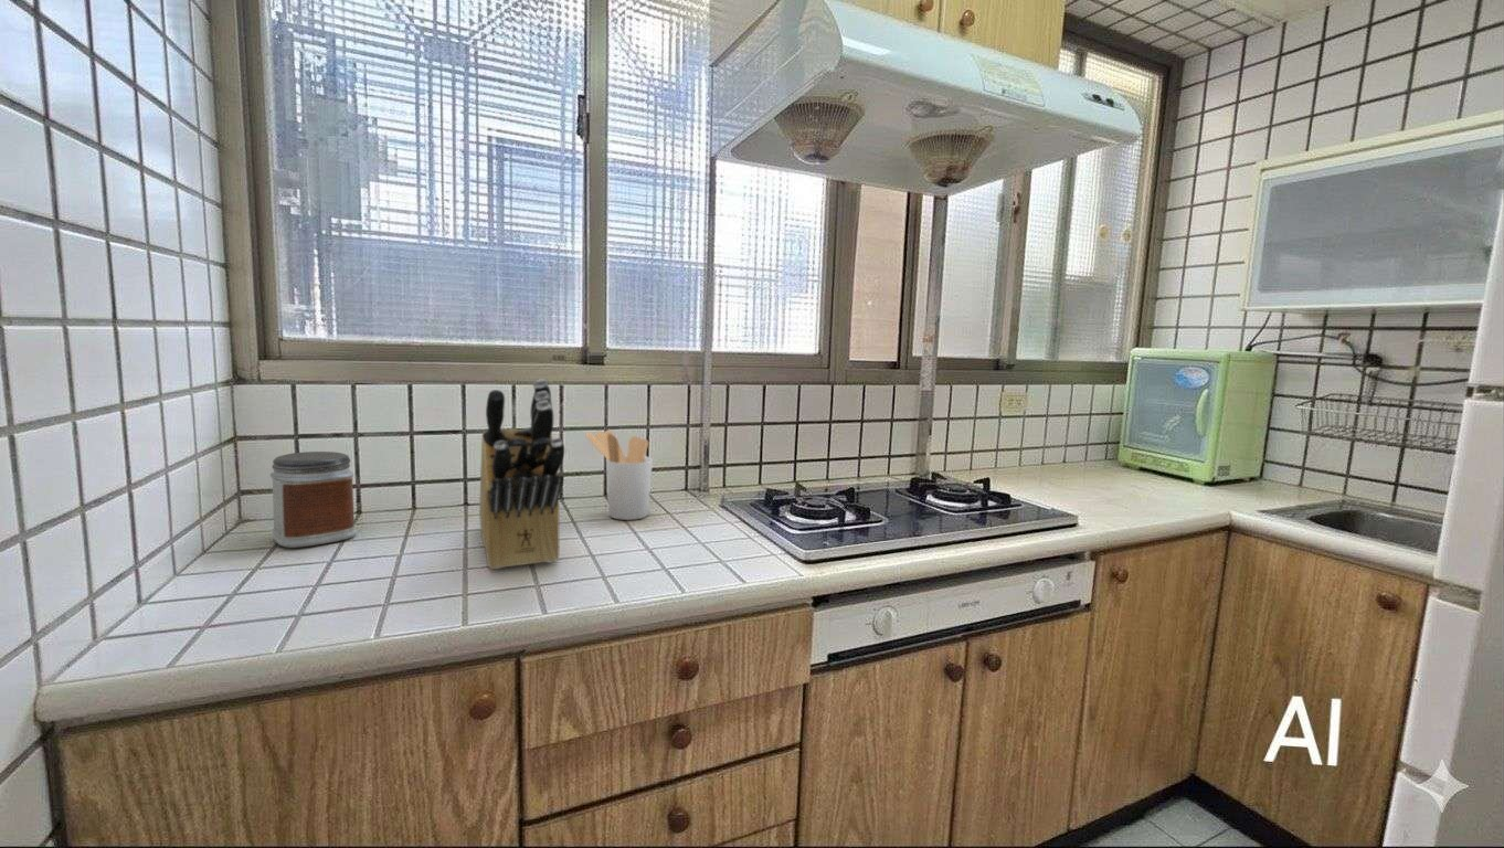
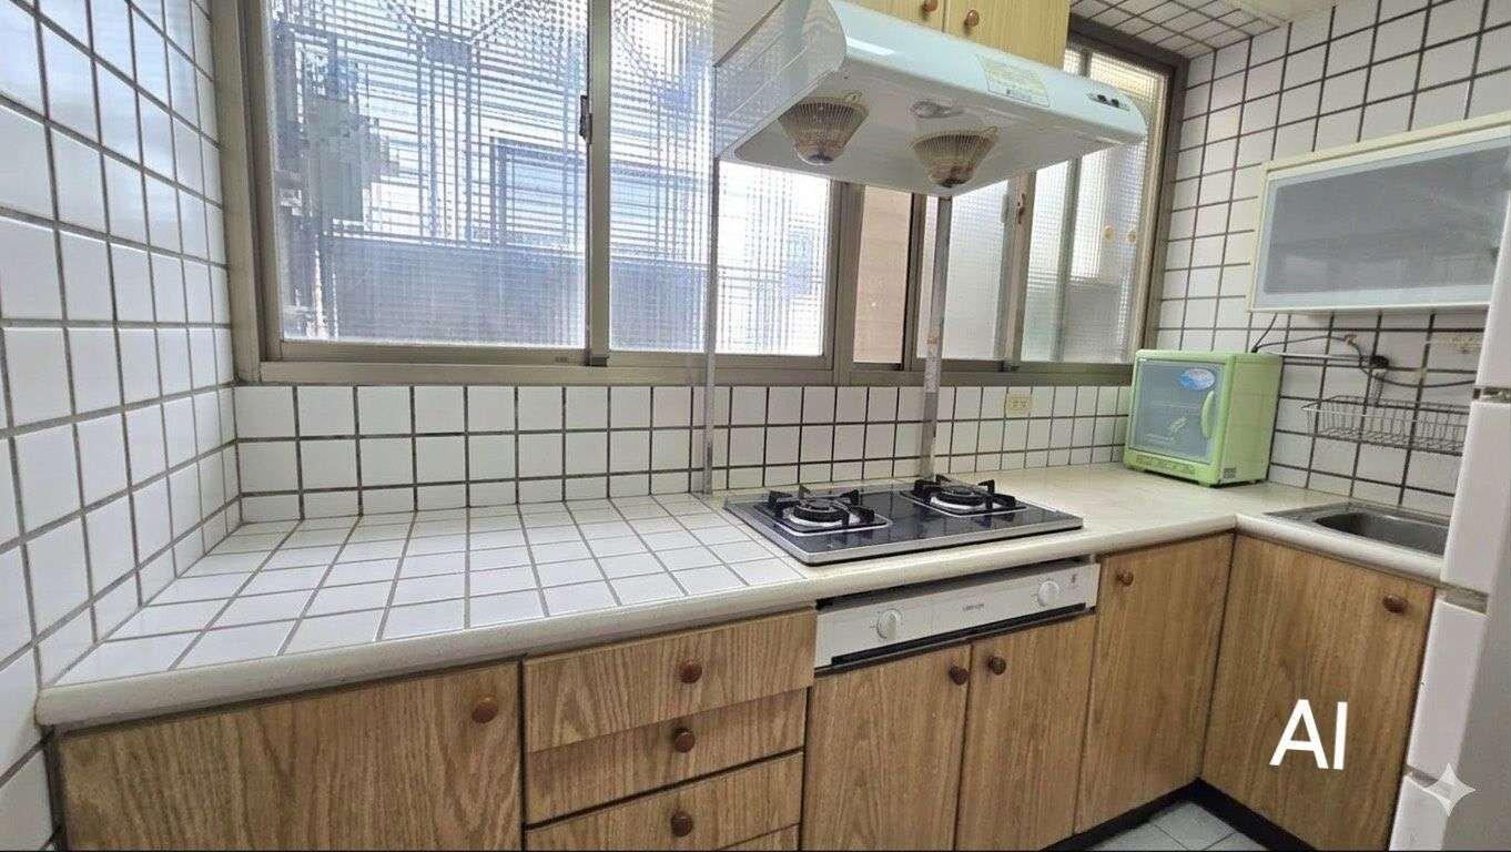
- jar [269,451,358,549]
- utensil holder [584,430,654,521]
- knife block [478,378,565,570]
